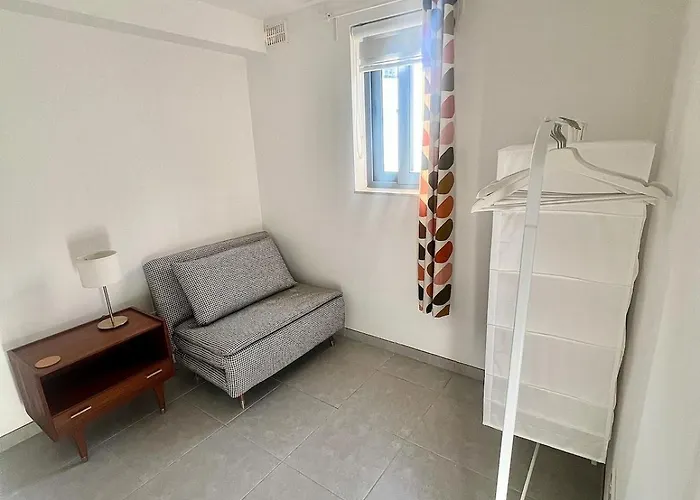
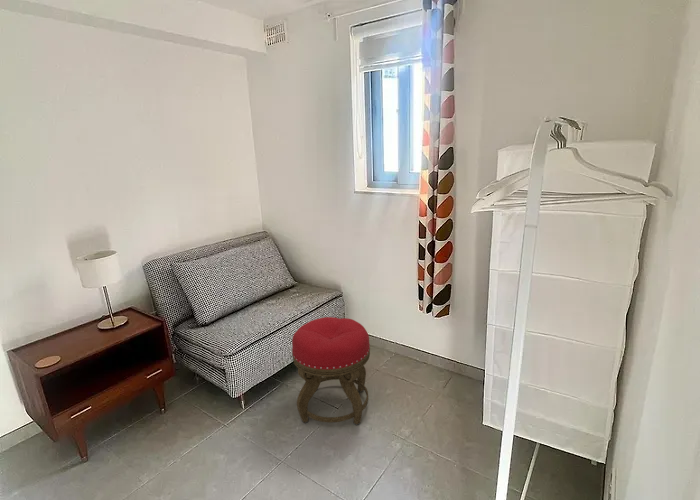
+ stool [291,316,371,426]
